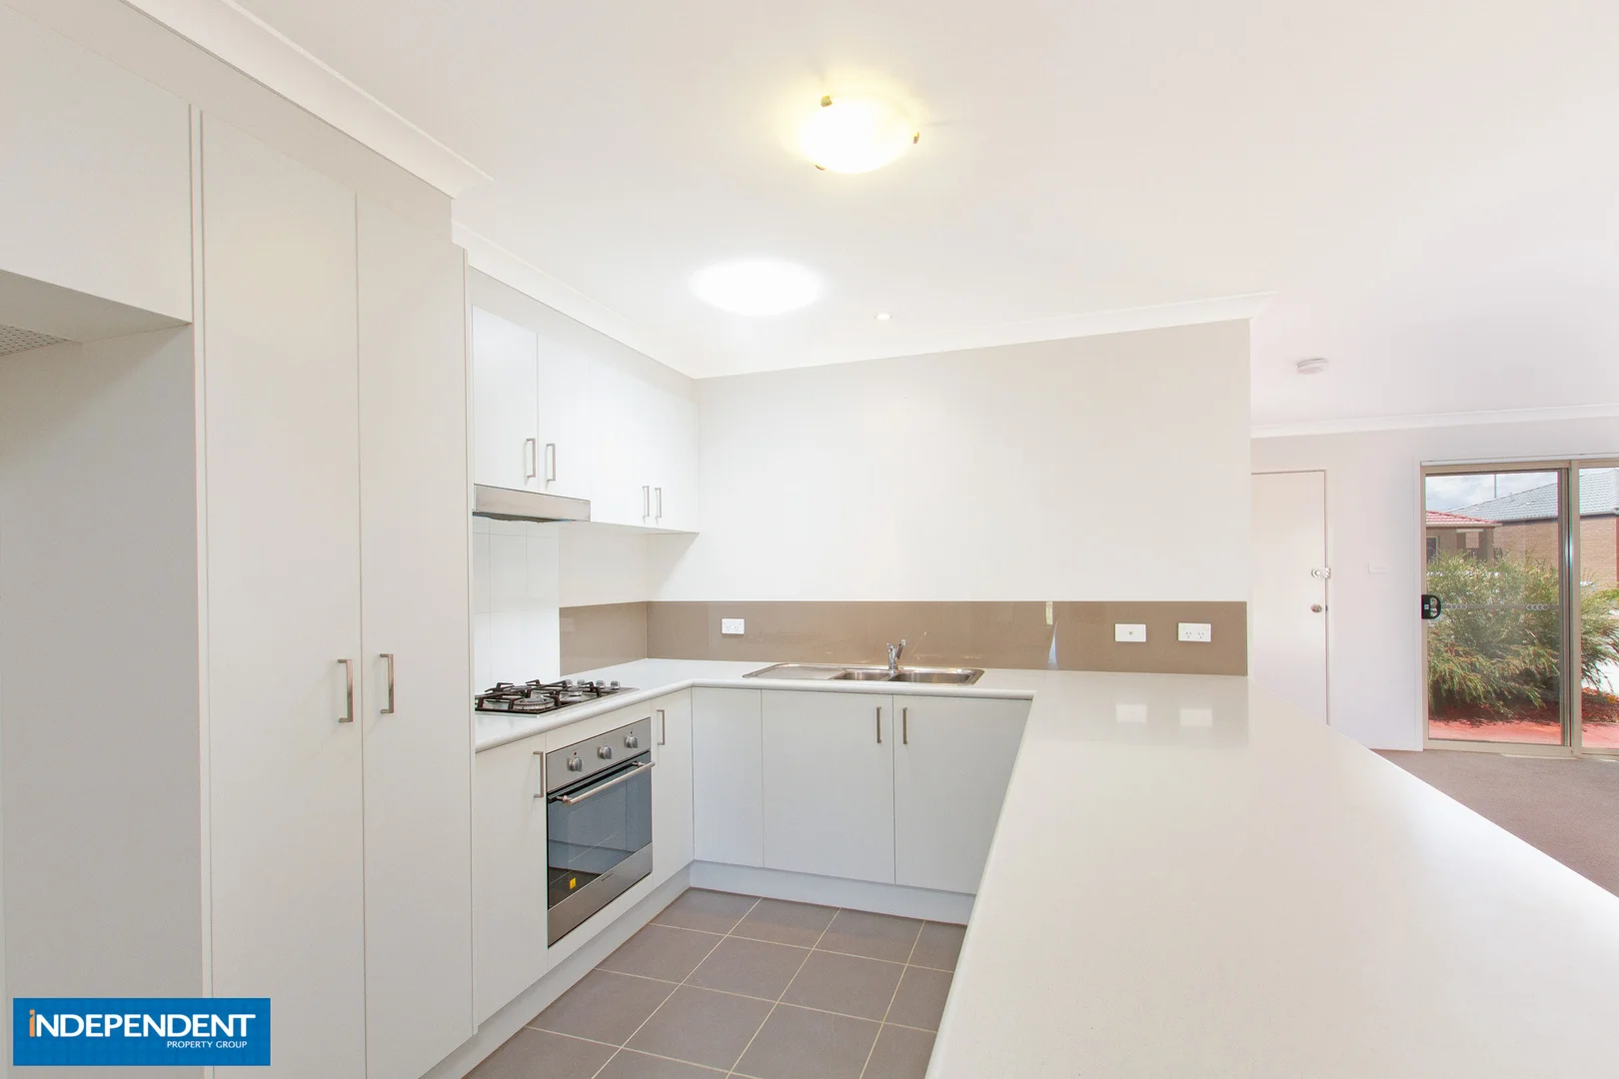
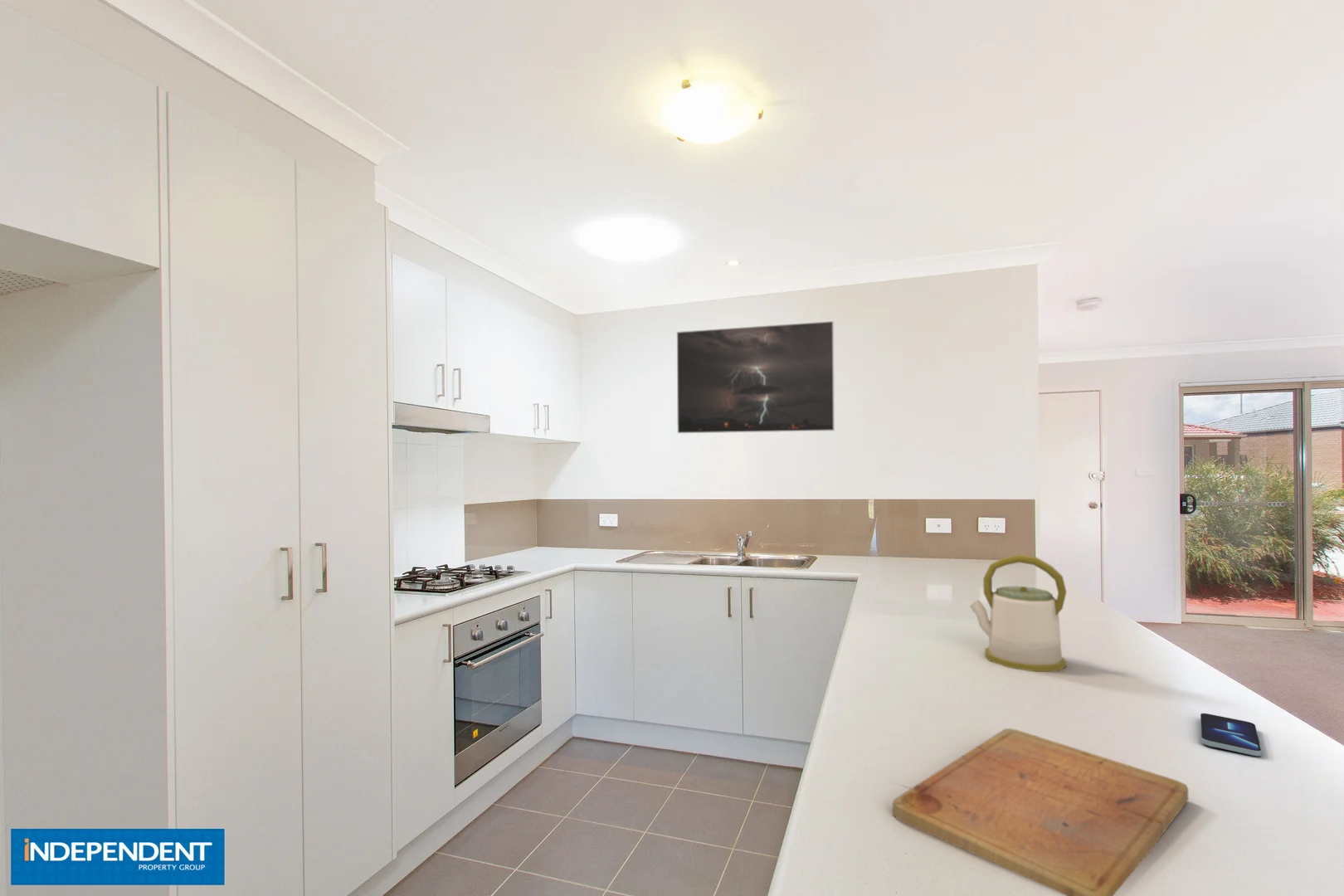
+ kettle [969,553,1068,672]
+ cutting board [892,728,1189,896]
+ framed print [676,320,835,434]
+ smartphone [1200,713,1263,757]
